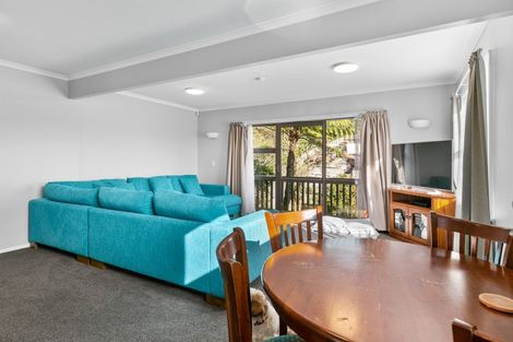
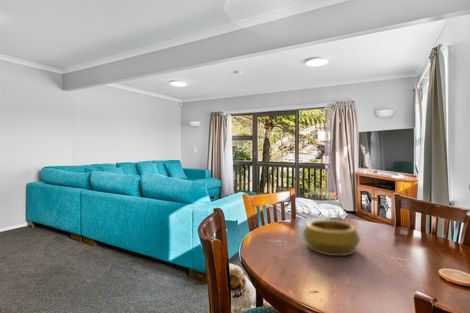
+ decorative bowl [302,219,361,257]
